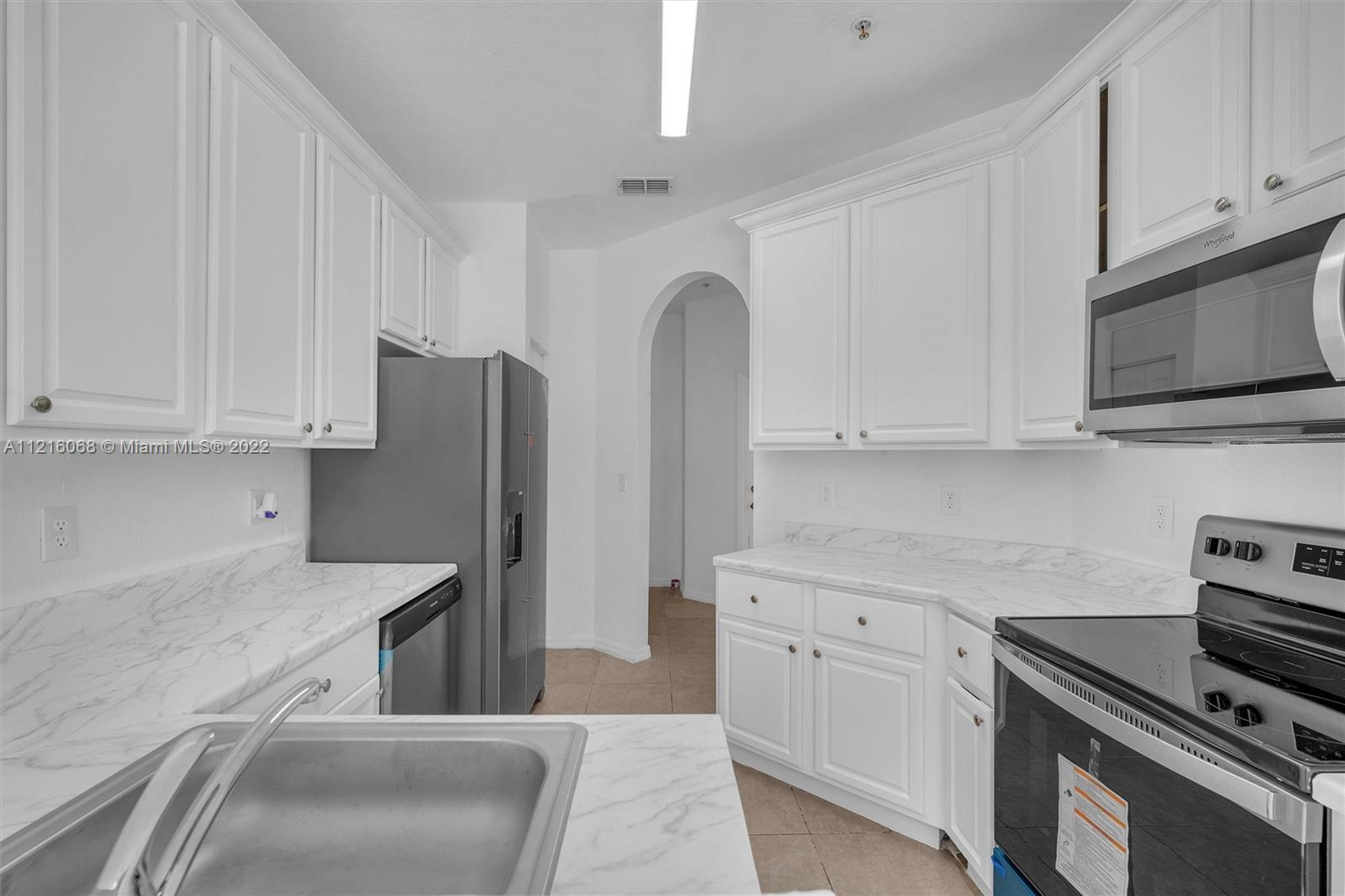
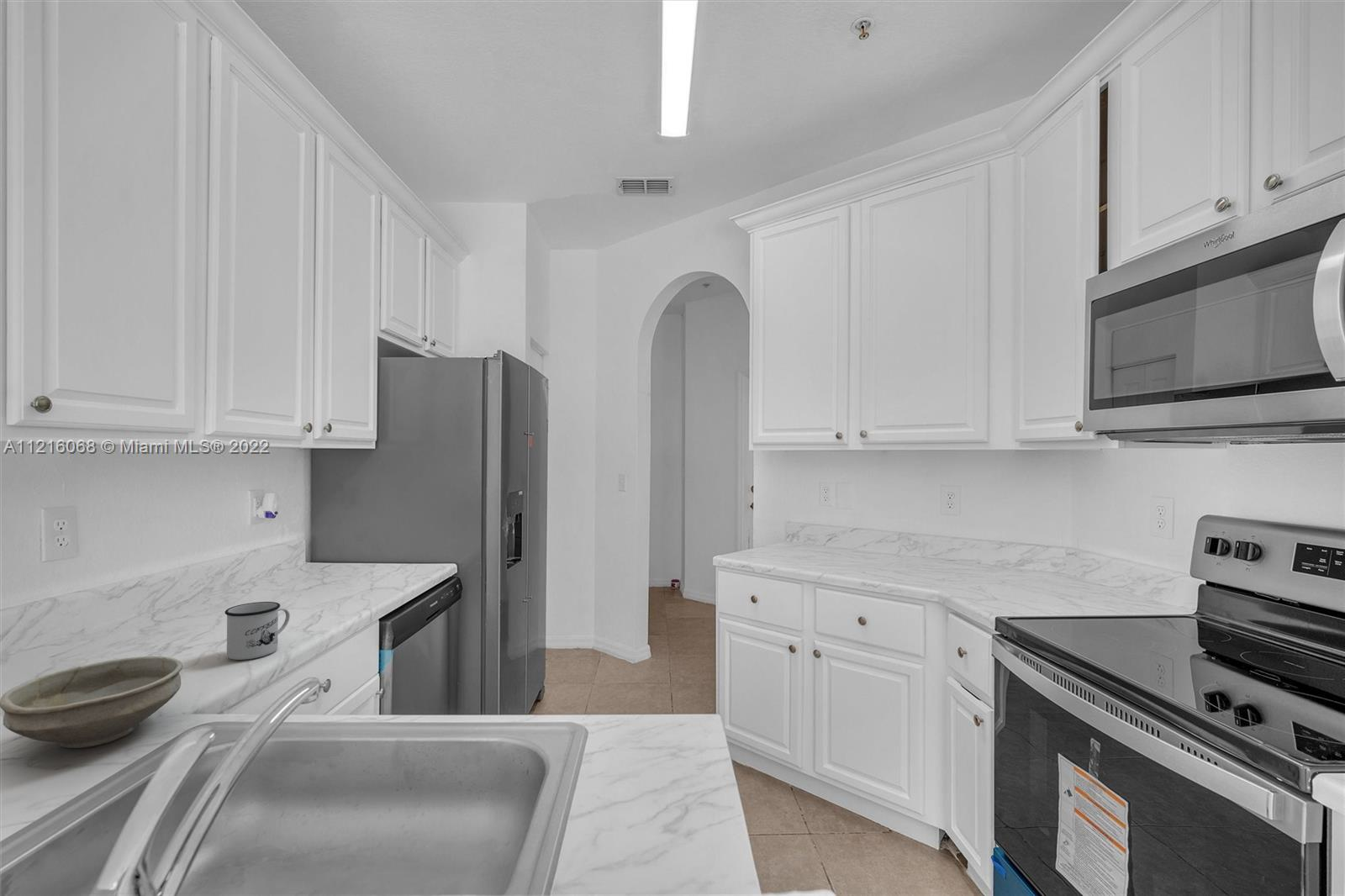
+ bowl [0,656,184,749]
+ mug [224,601,291,661]
